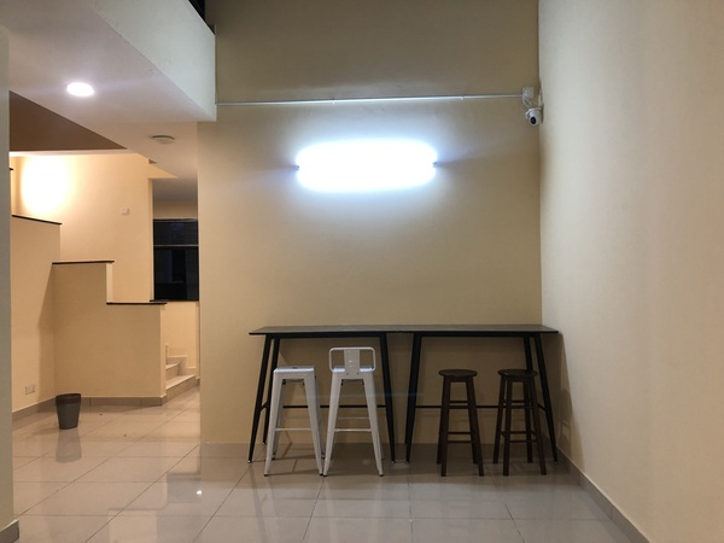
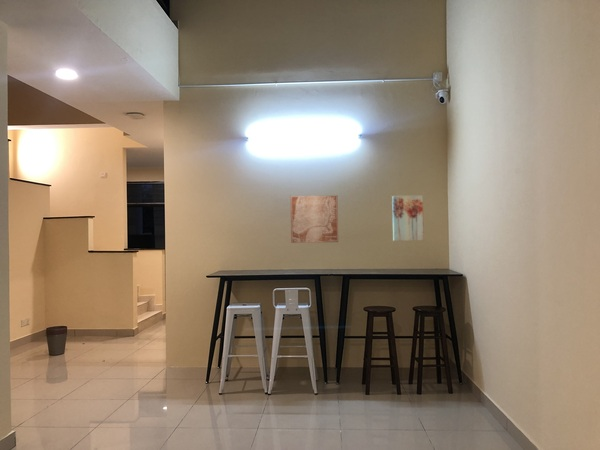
+ wall art [290,194,339,244]
+ wall art [391,195,425,242]
